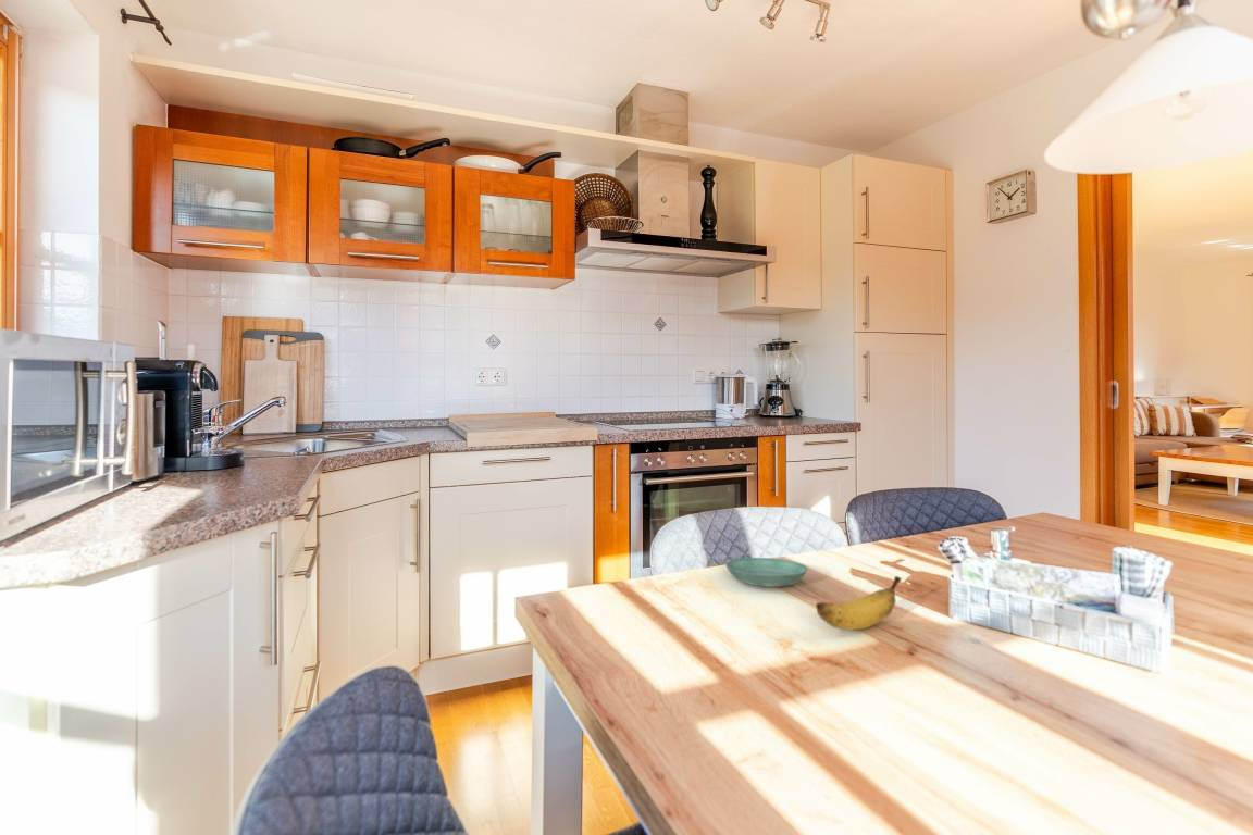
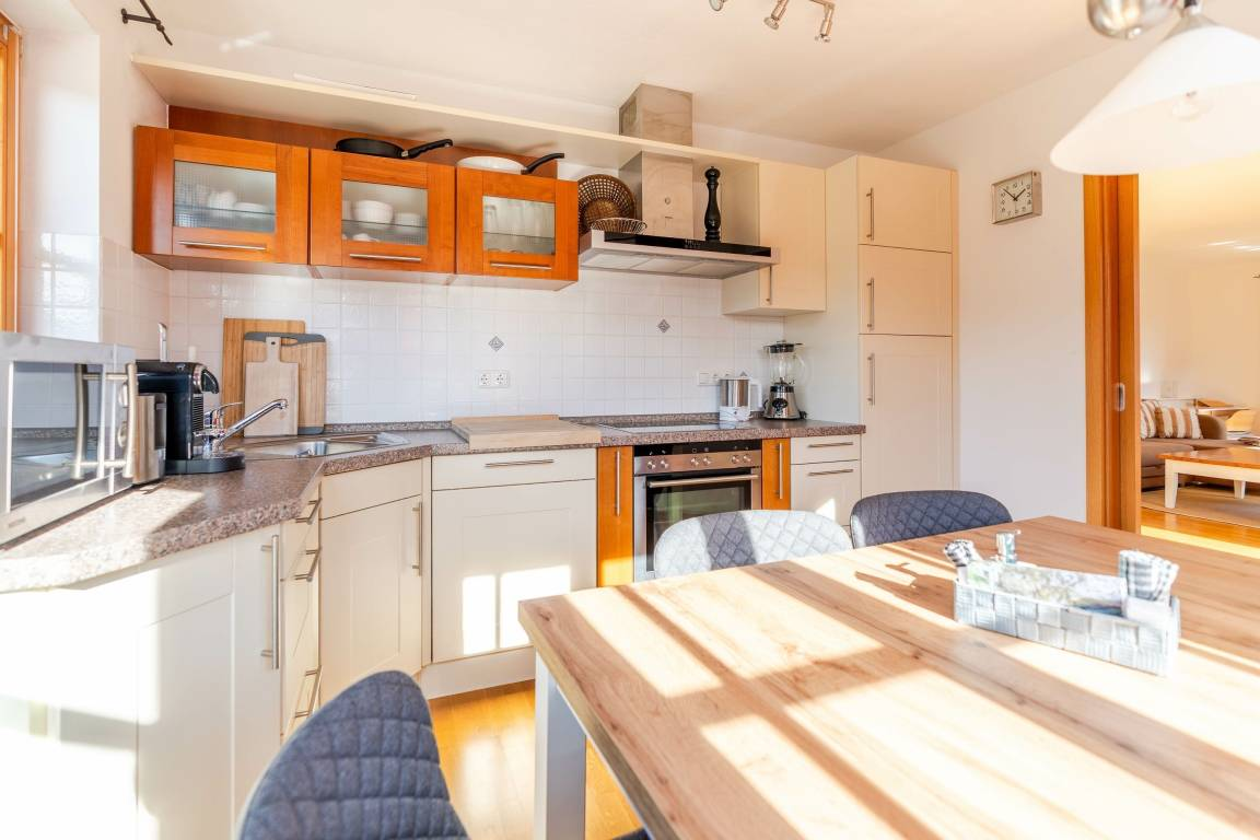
- saucer [724,557,809,588]
- banana [815,575,903,631]
